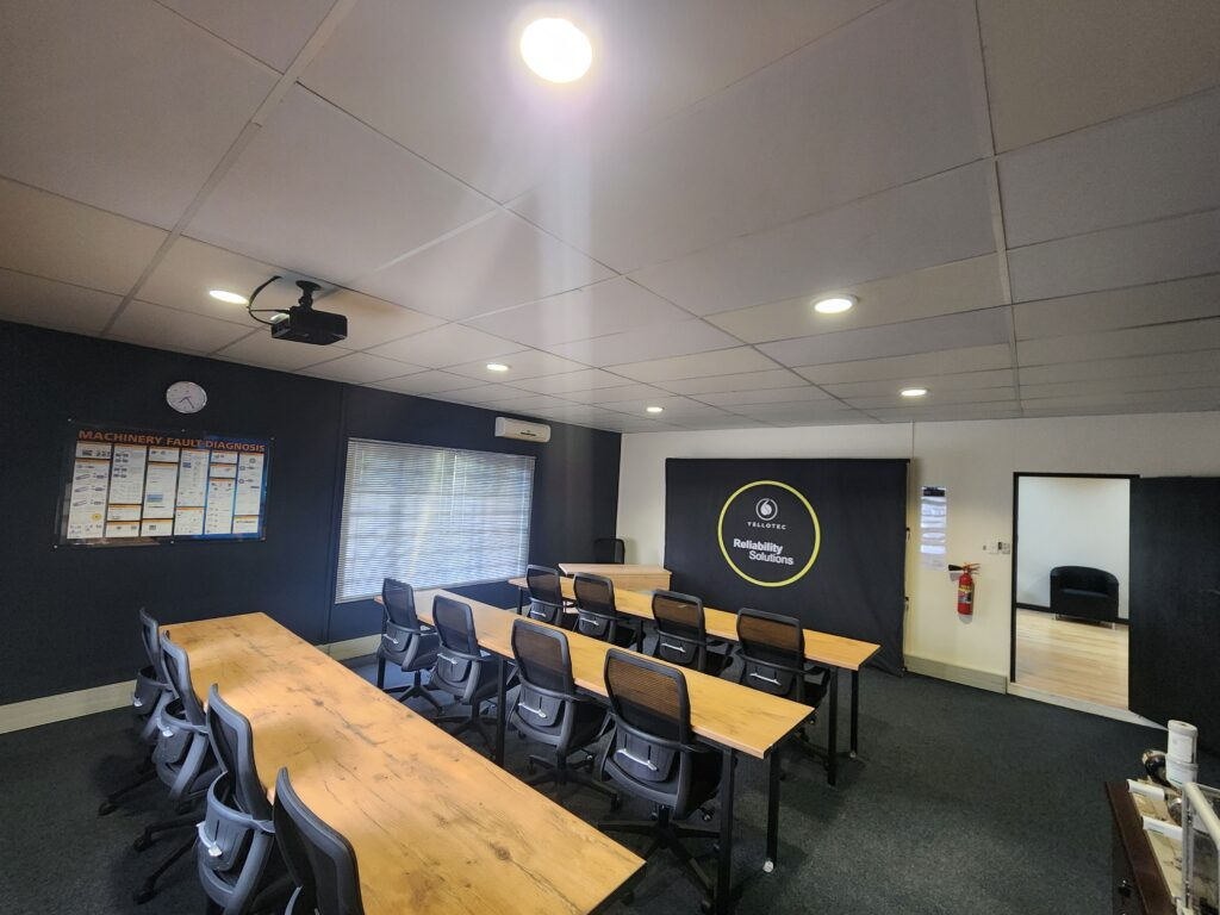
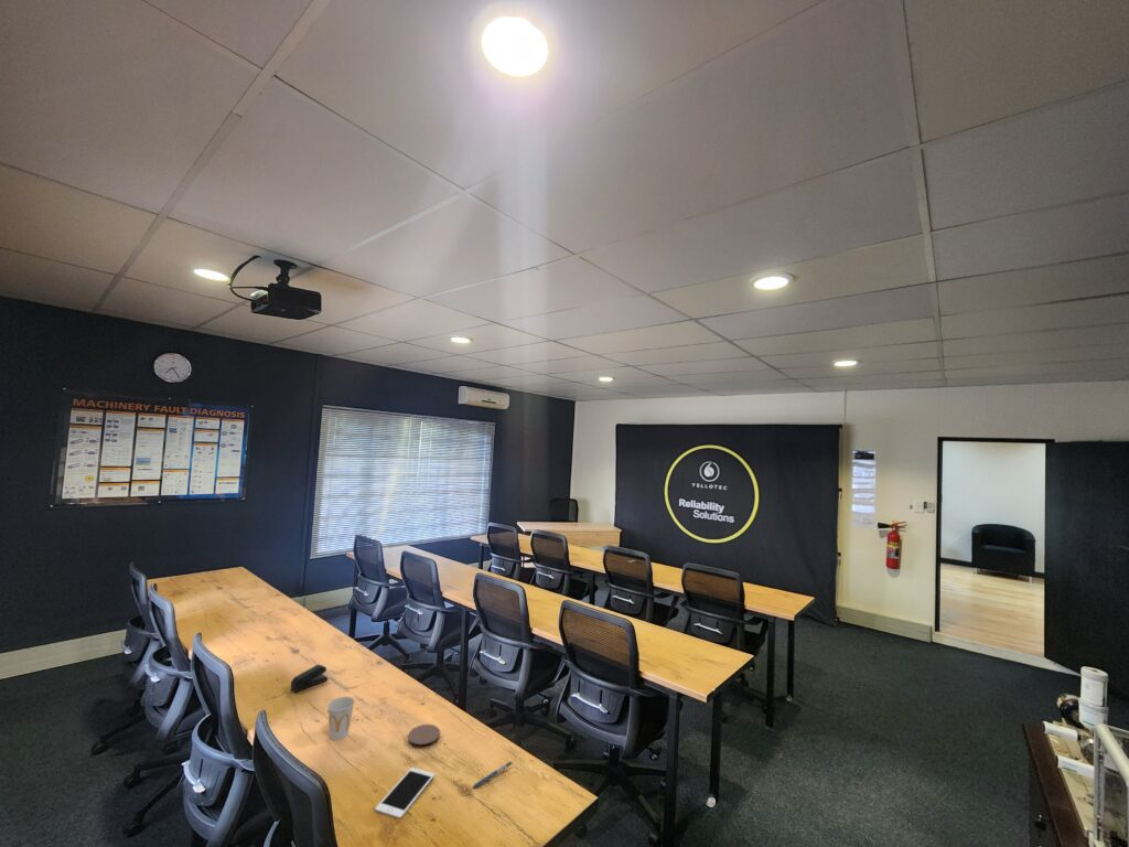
+ cup [326,696,356,741]
+ stapler [290,663,330,694]
+ coaster [407,723,441,750]
+ pen [471,760,514,790]
+ cell phone [374,766,436,819]
